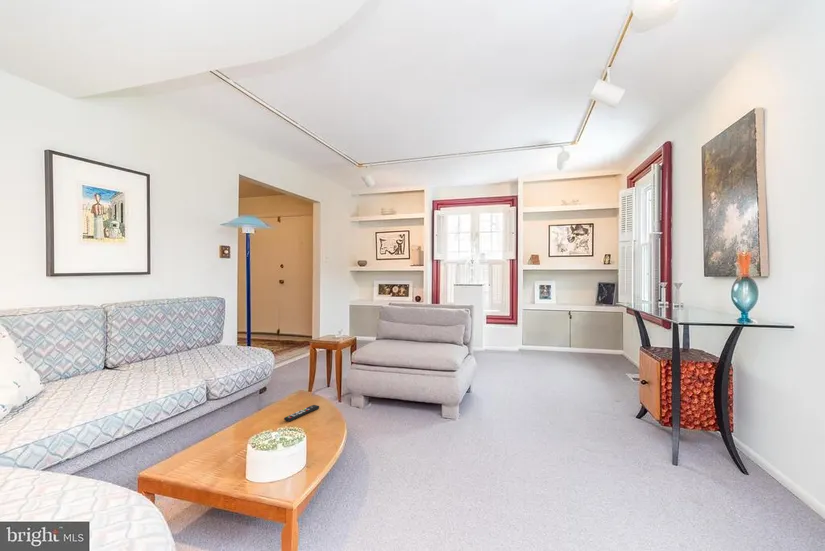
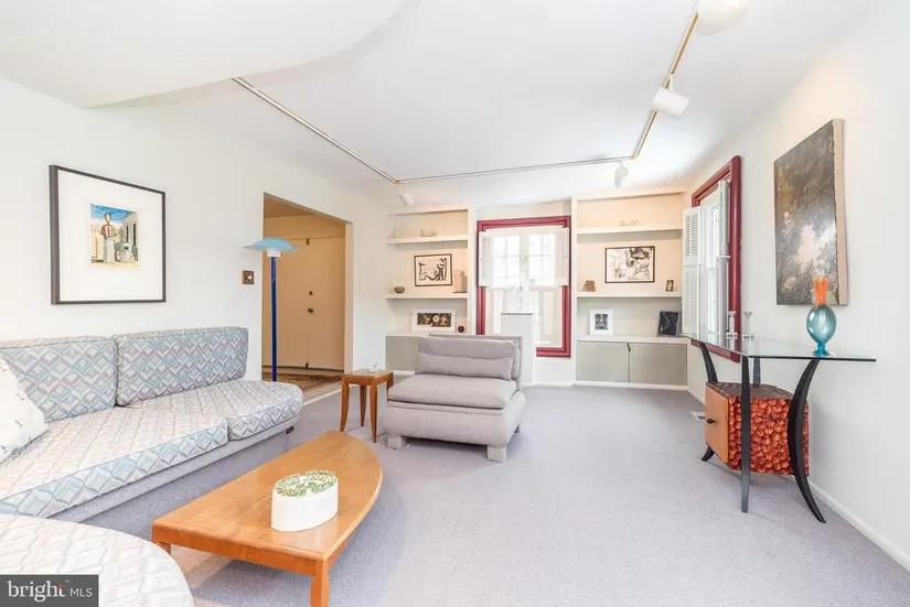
- remote control [283,404,320,422]
